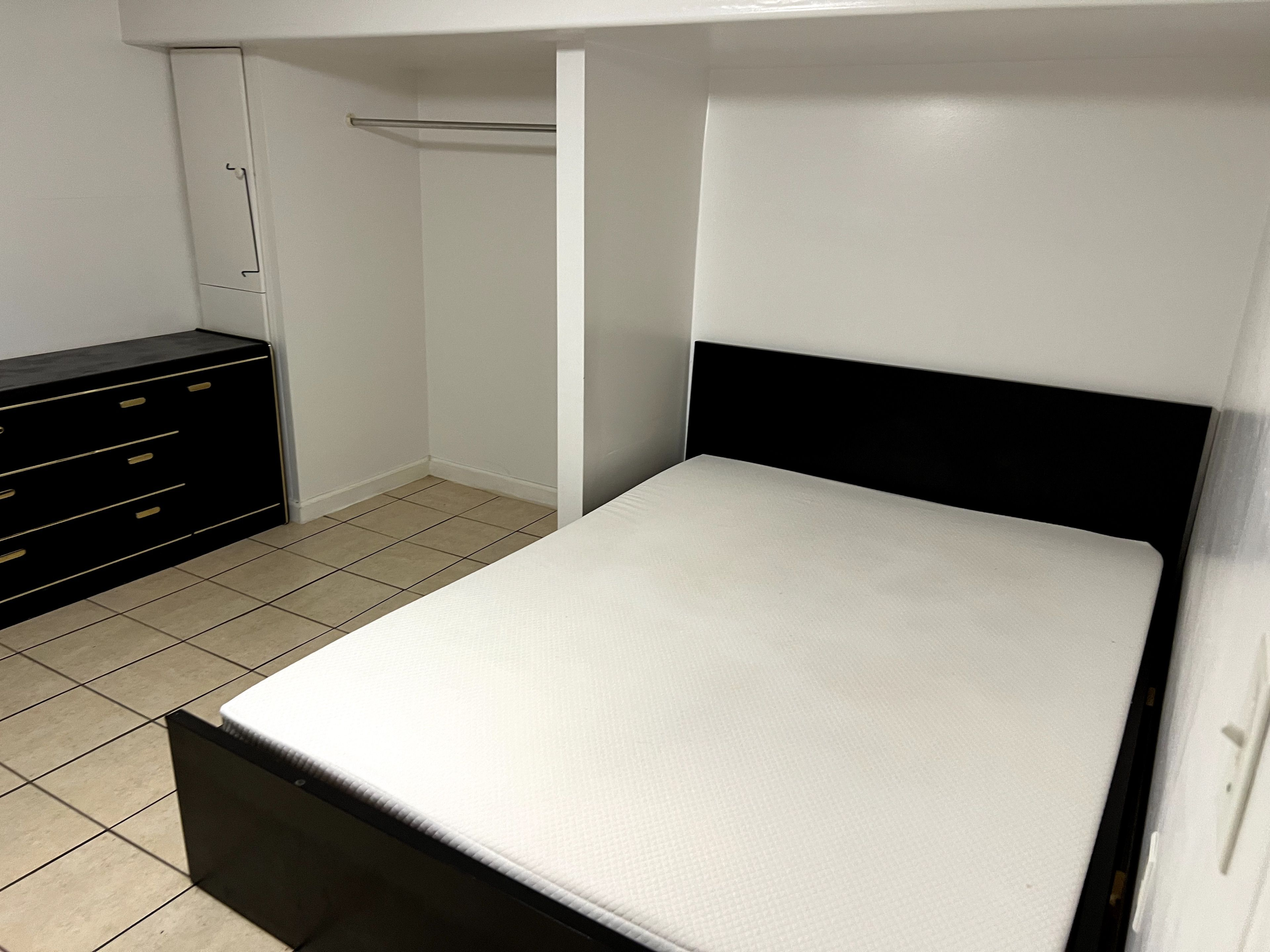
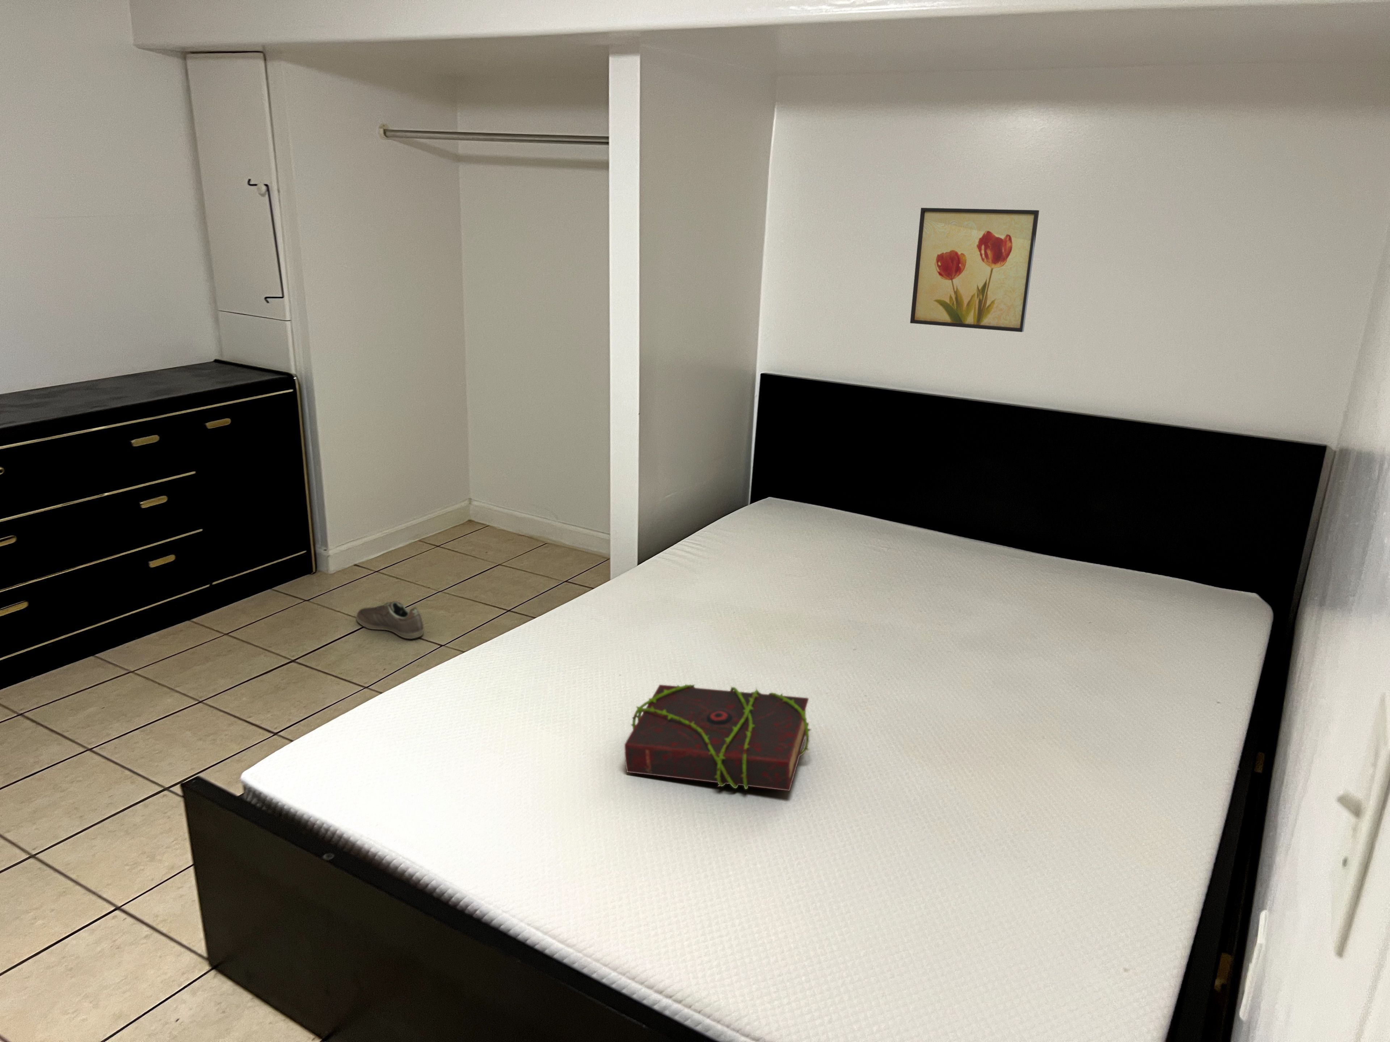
+ wall art [910,207,1040,333]
+ book [624,684,811,791]
+ sneaker [356,601,424,639]
